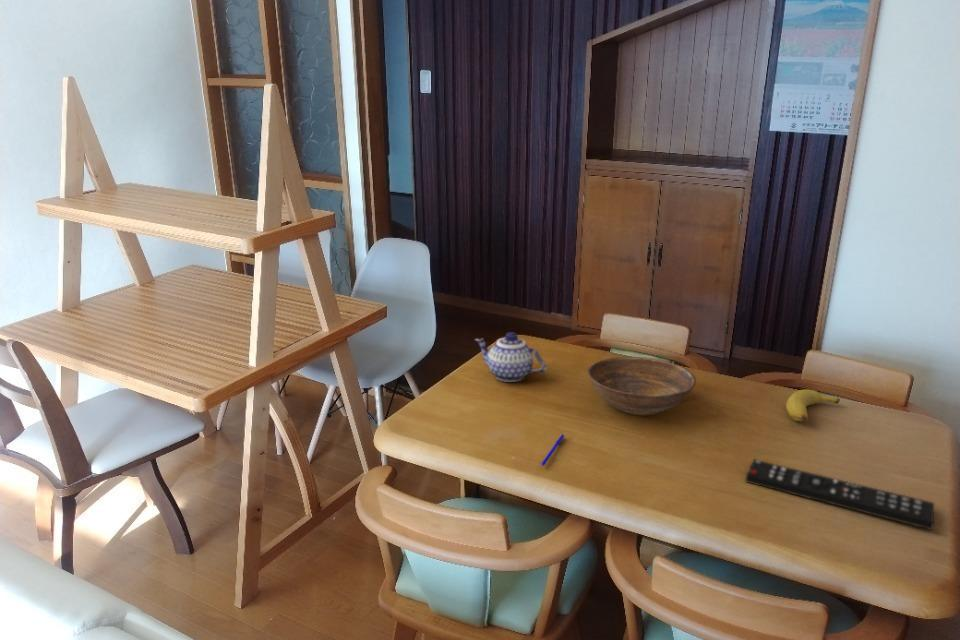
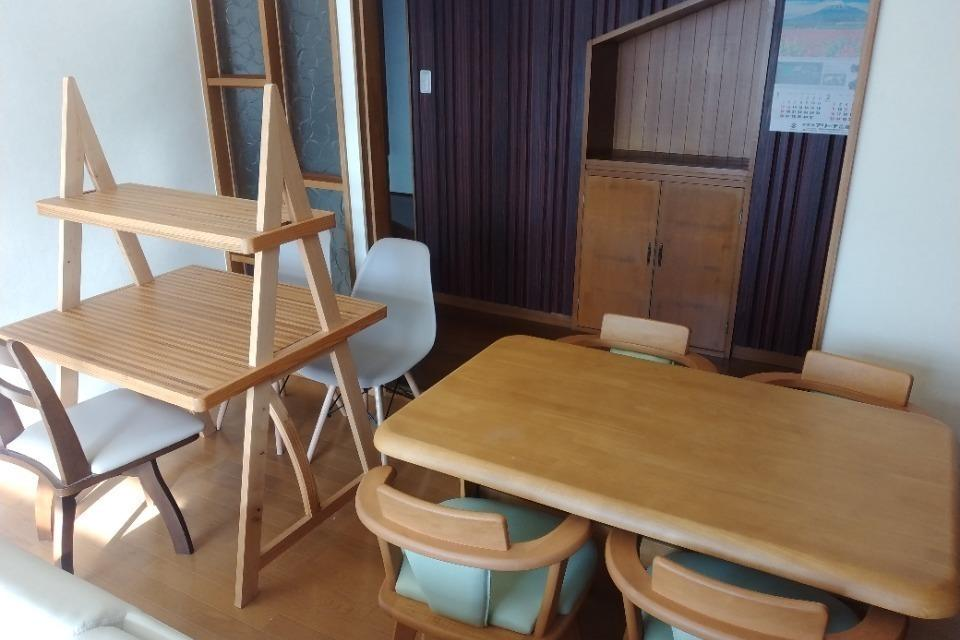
- remote control [744,458,935,531]
- banana [785,388,841,423]
- teapot [473,331,548,383]
- bowl [587,356,697,416]
- pen [541,433,565,467]
